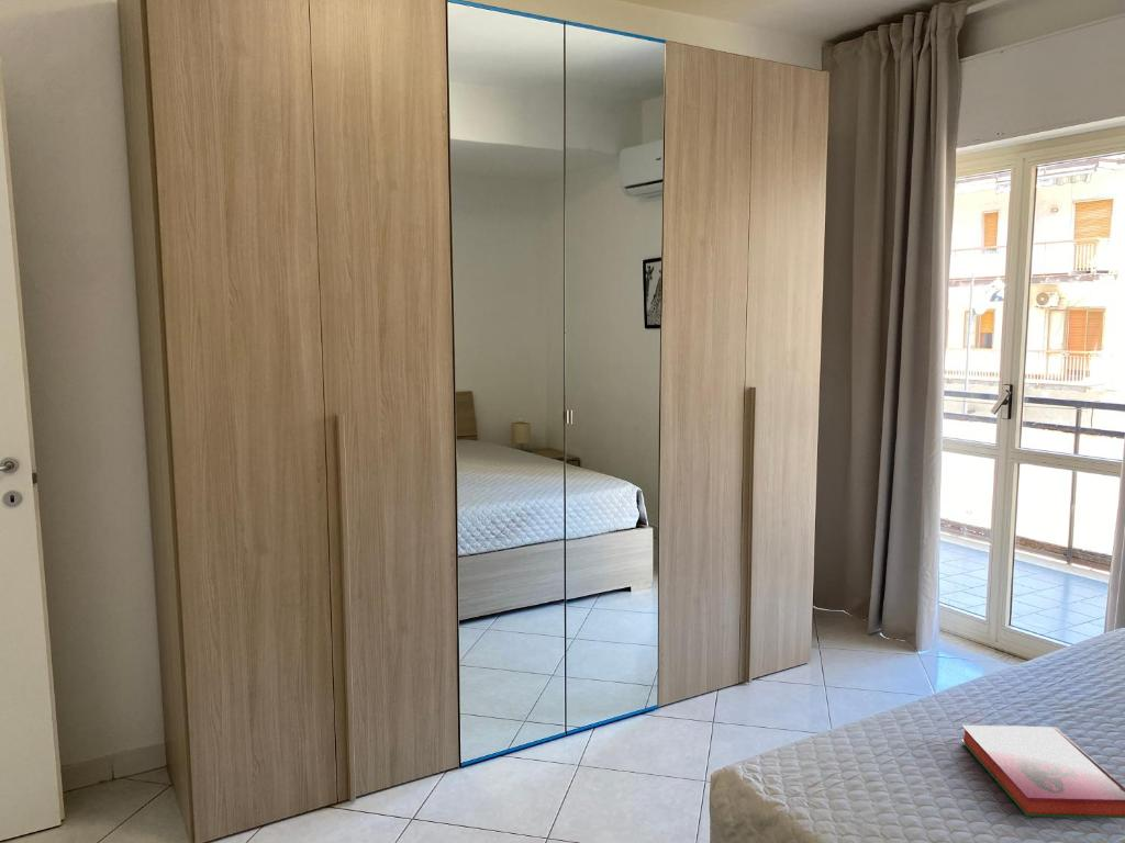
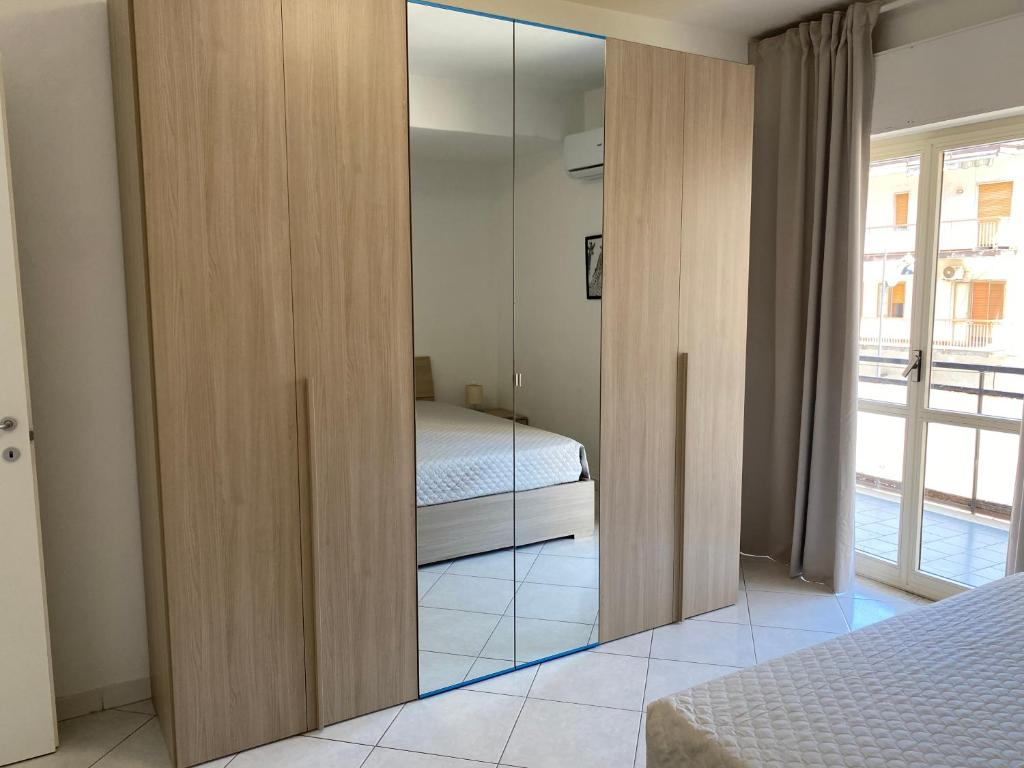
- hardback book [960,724,1125,819]
